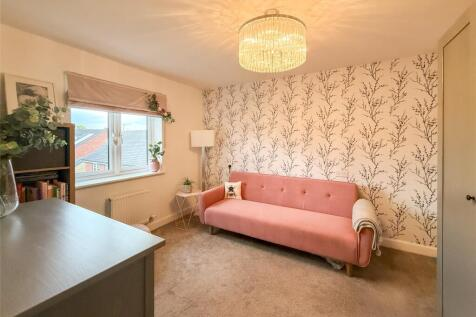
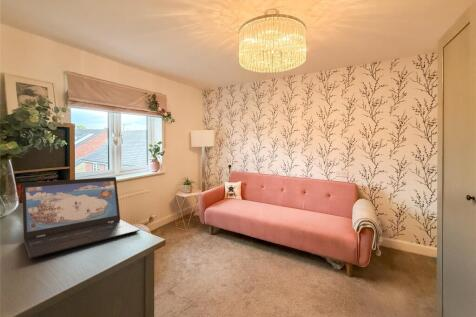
+ laptop [21,176,141,260]
